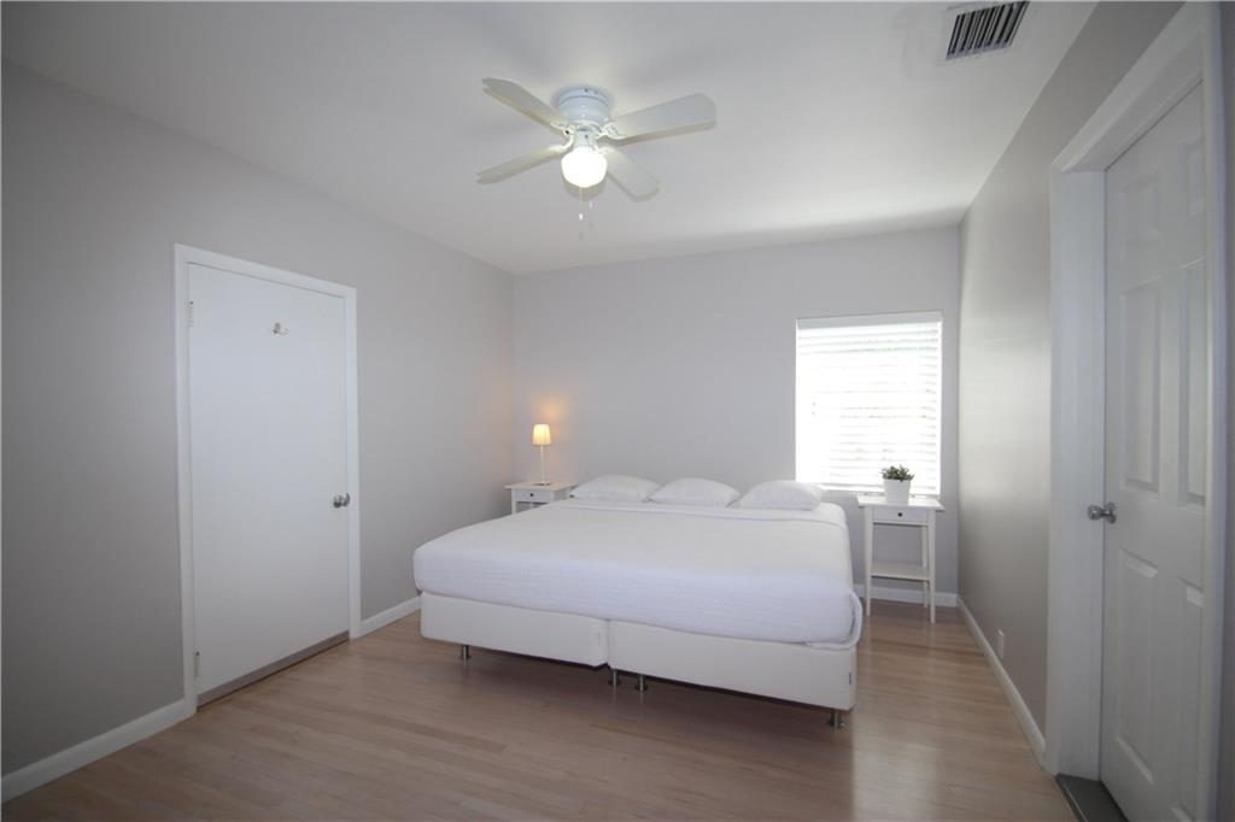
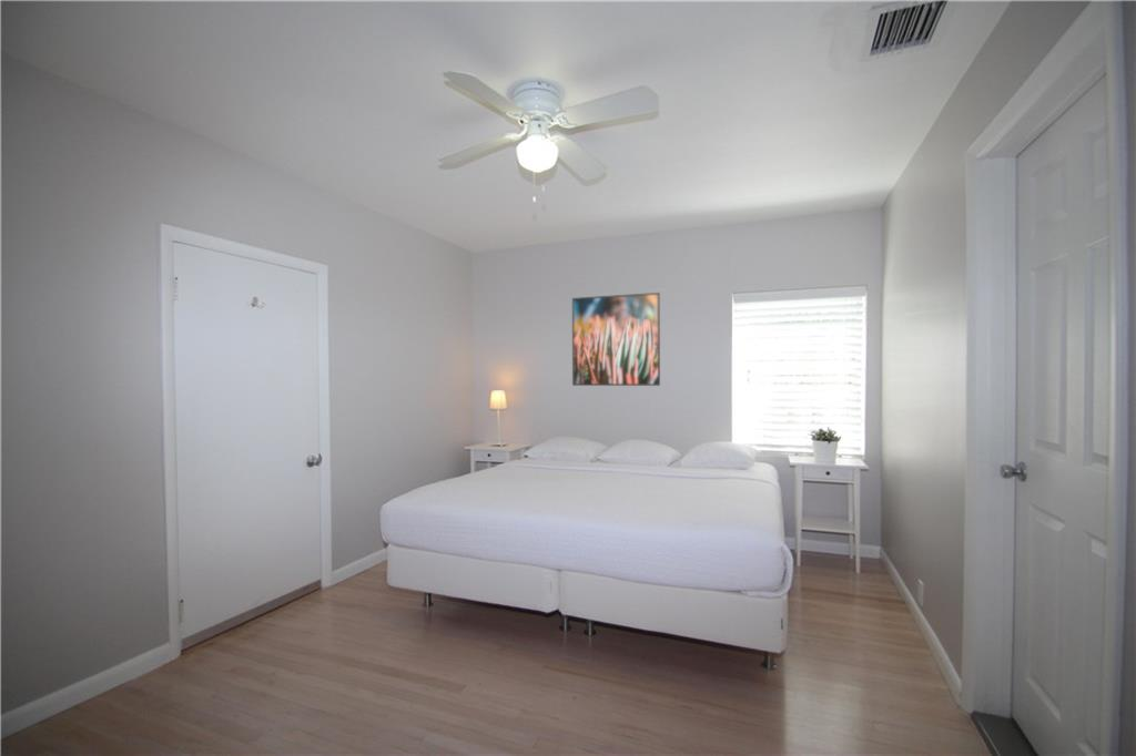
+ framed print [571,292,661,387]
